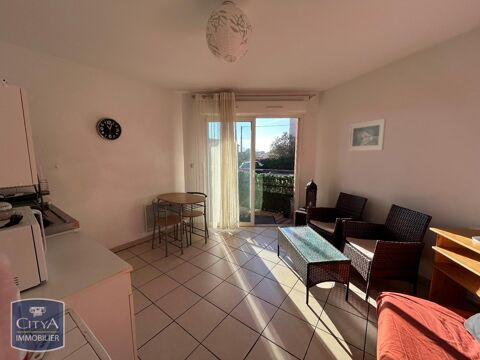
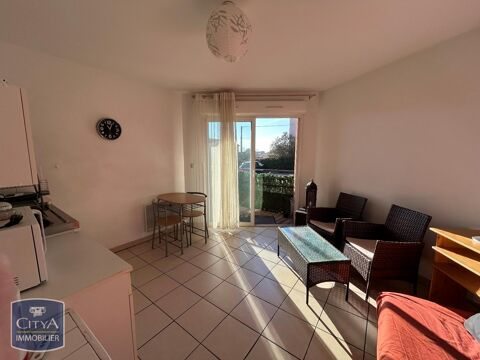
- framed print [347,118,387,152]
